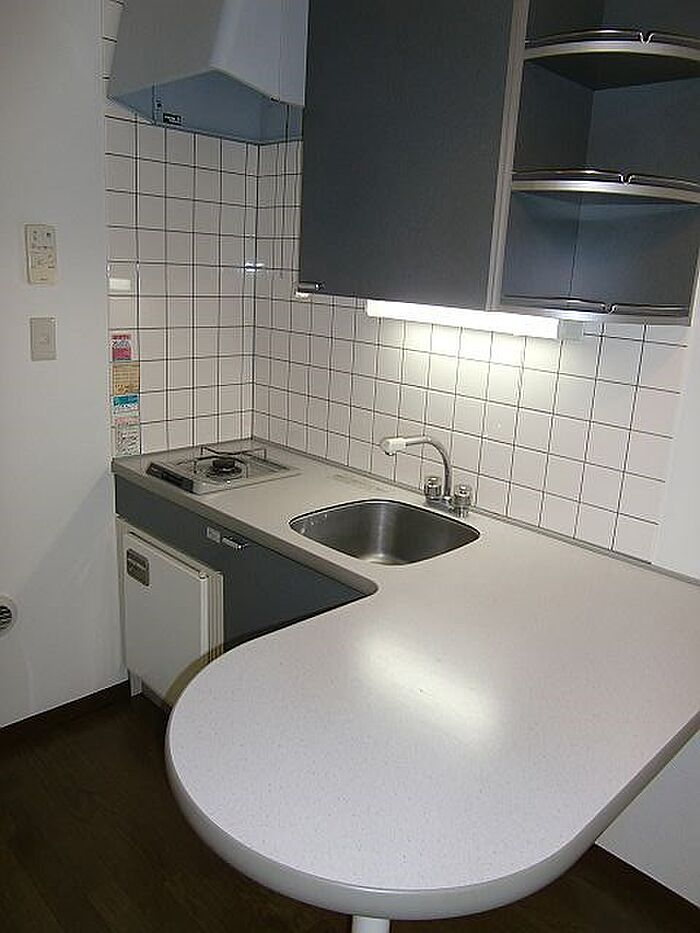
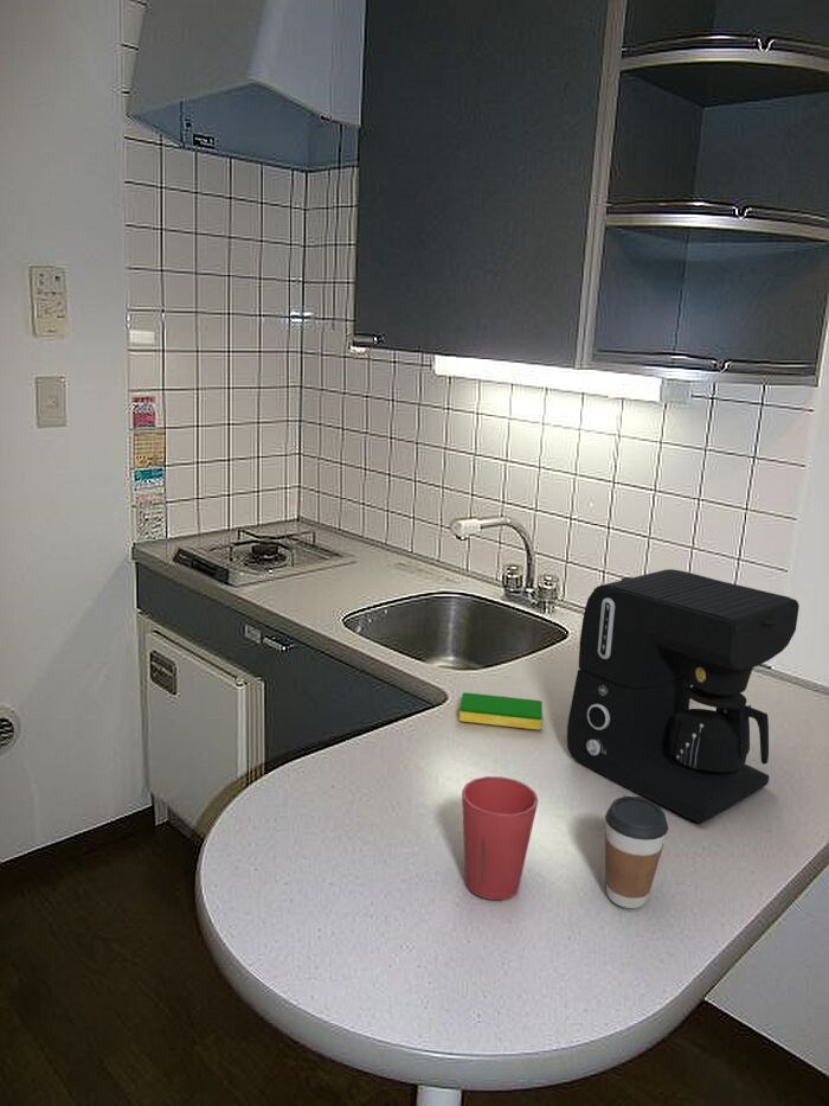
+ coffee cup [604,795,669,909]
+ dish sponge [458,691,544,730]
+ cup [461,775,539,901]
+ coffee maker [566,568,801,824]
